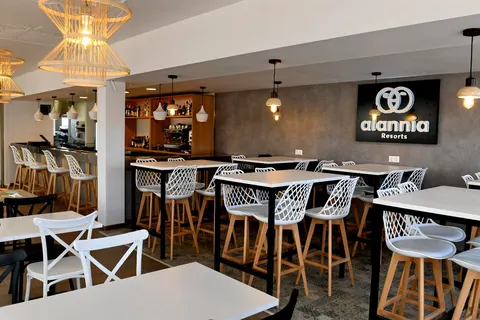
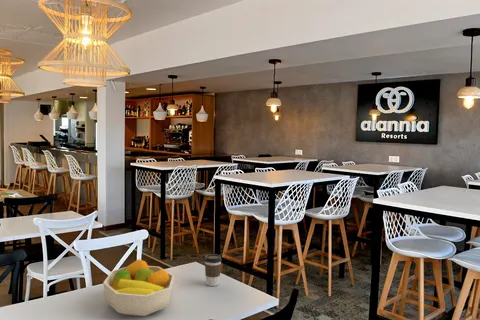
+ fruit bowl [102,258,175,317]
+ coffee cup [204,253,223,287]
